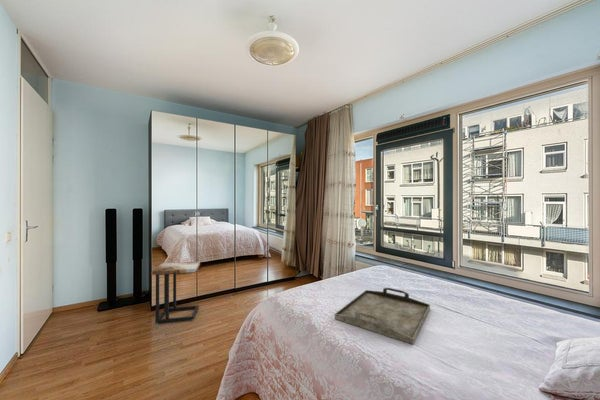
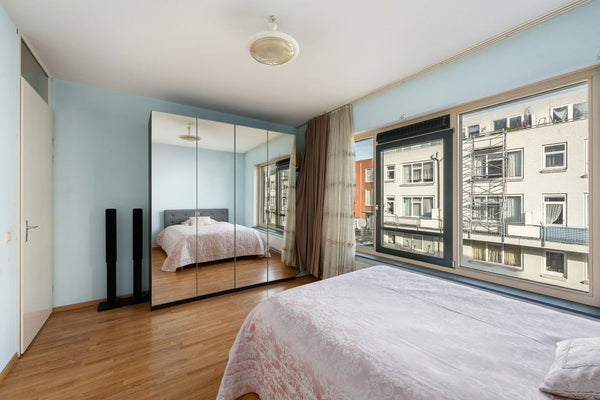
- side table [151,261,201,325]
- serving tray [334,287,431,345]
